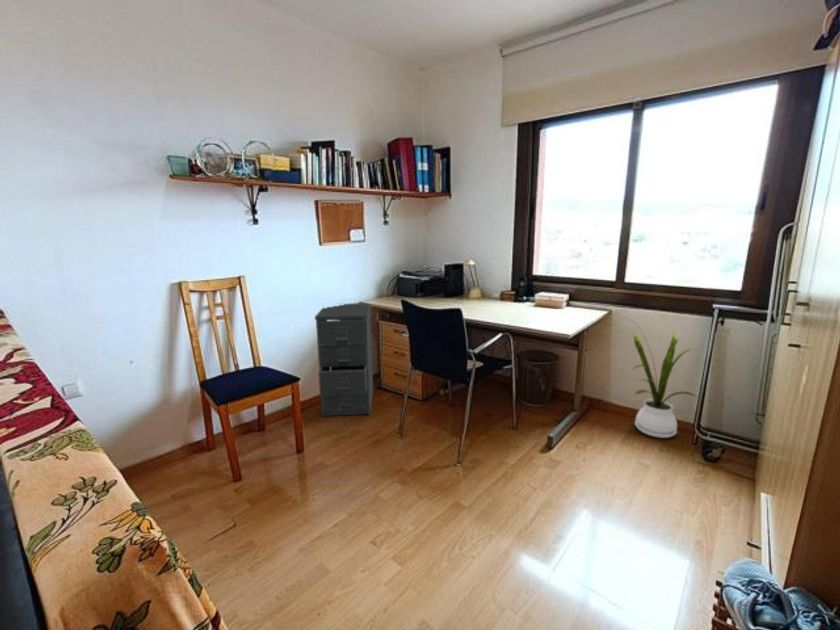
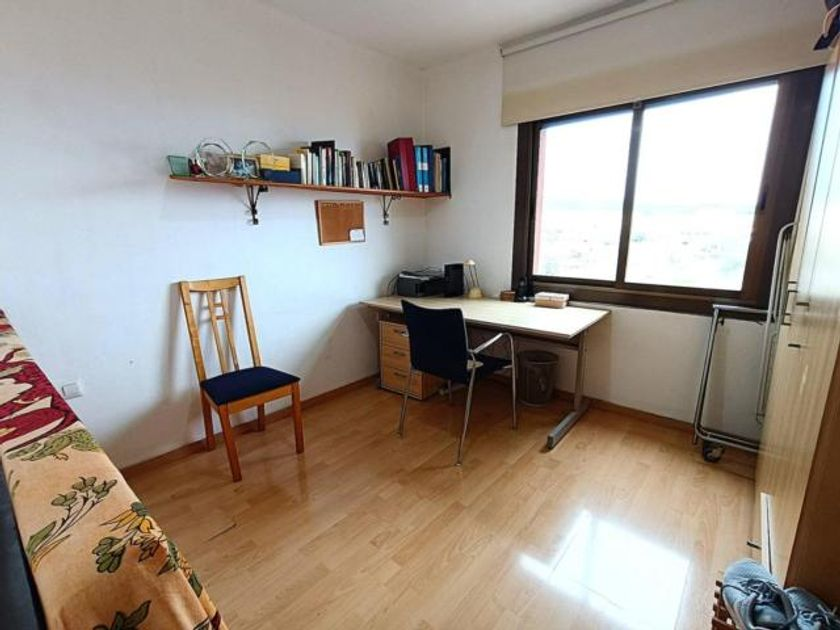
- house plant [622,316,699,439]
- filing cabinet [314,302,374,417]
